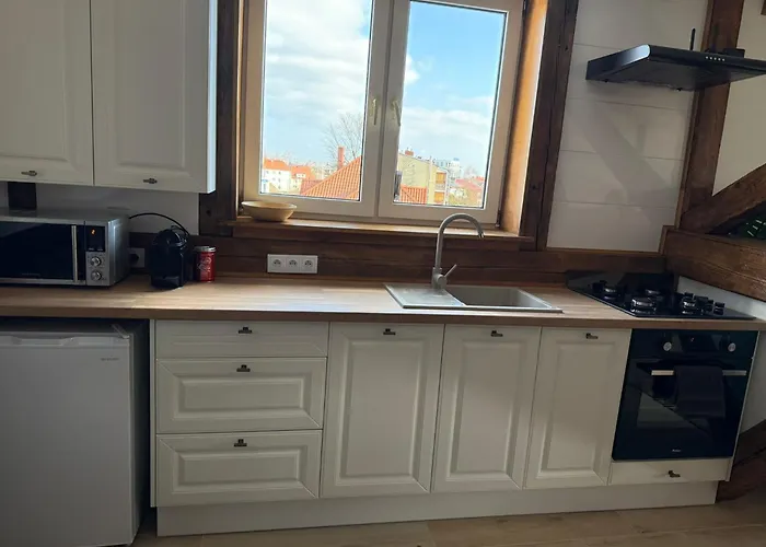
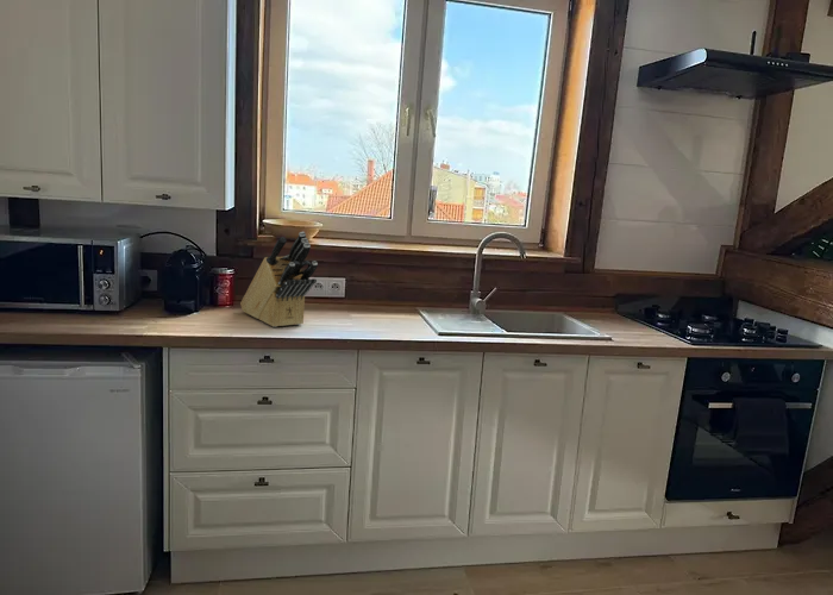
+ knife block [239,231,319,328]
